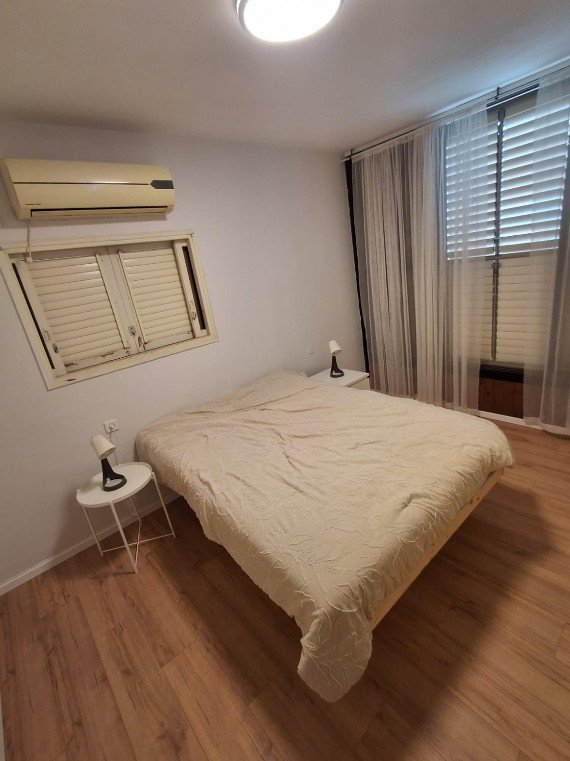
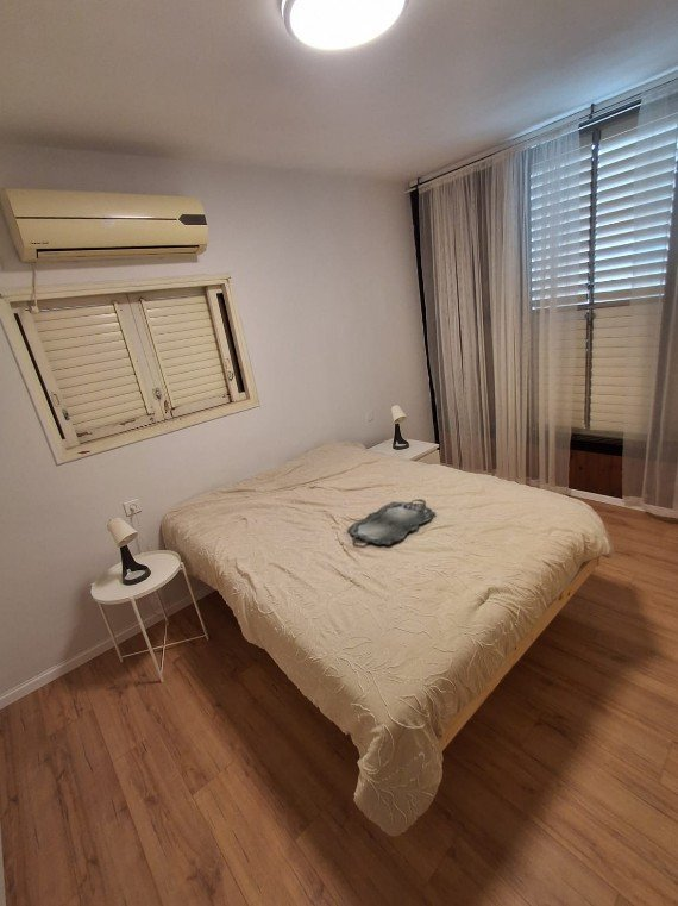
+ serving tray [346,498,437,546]
